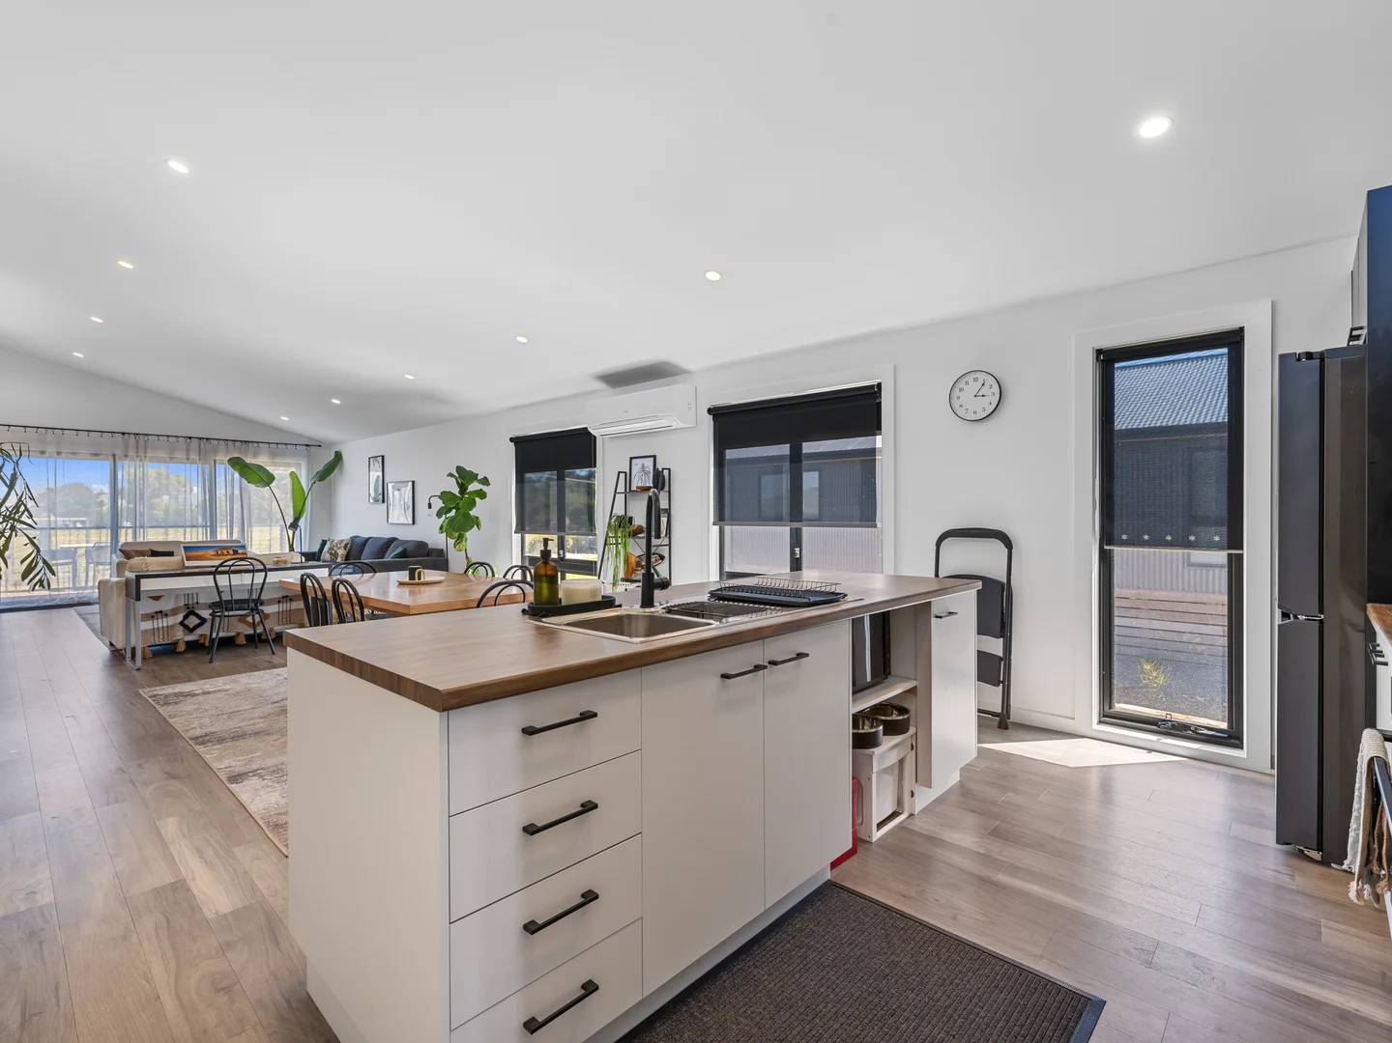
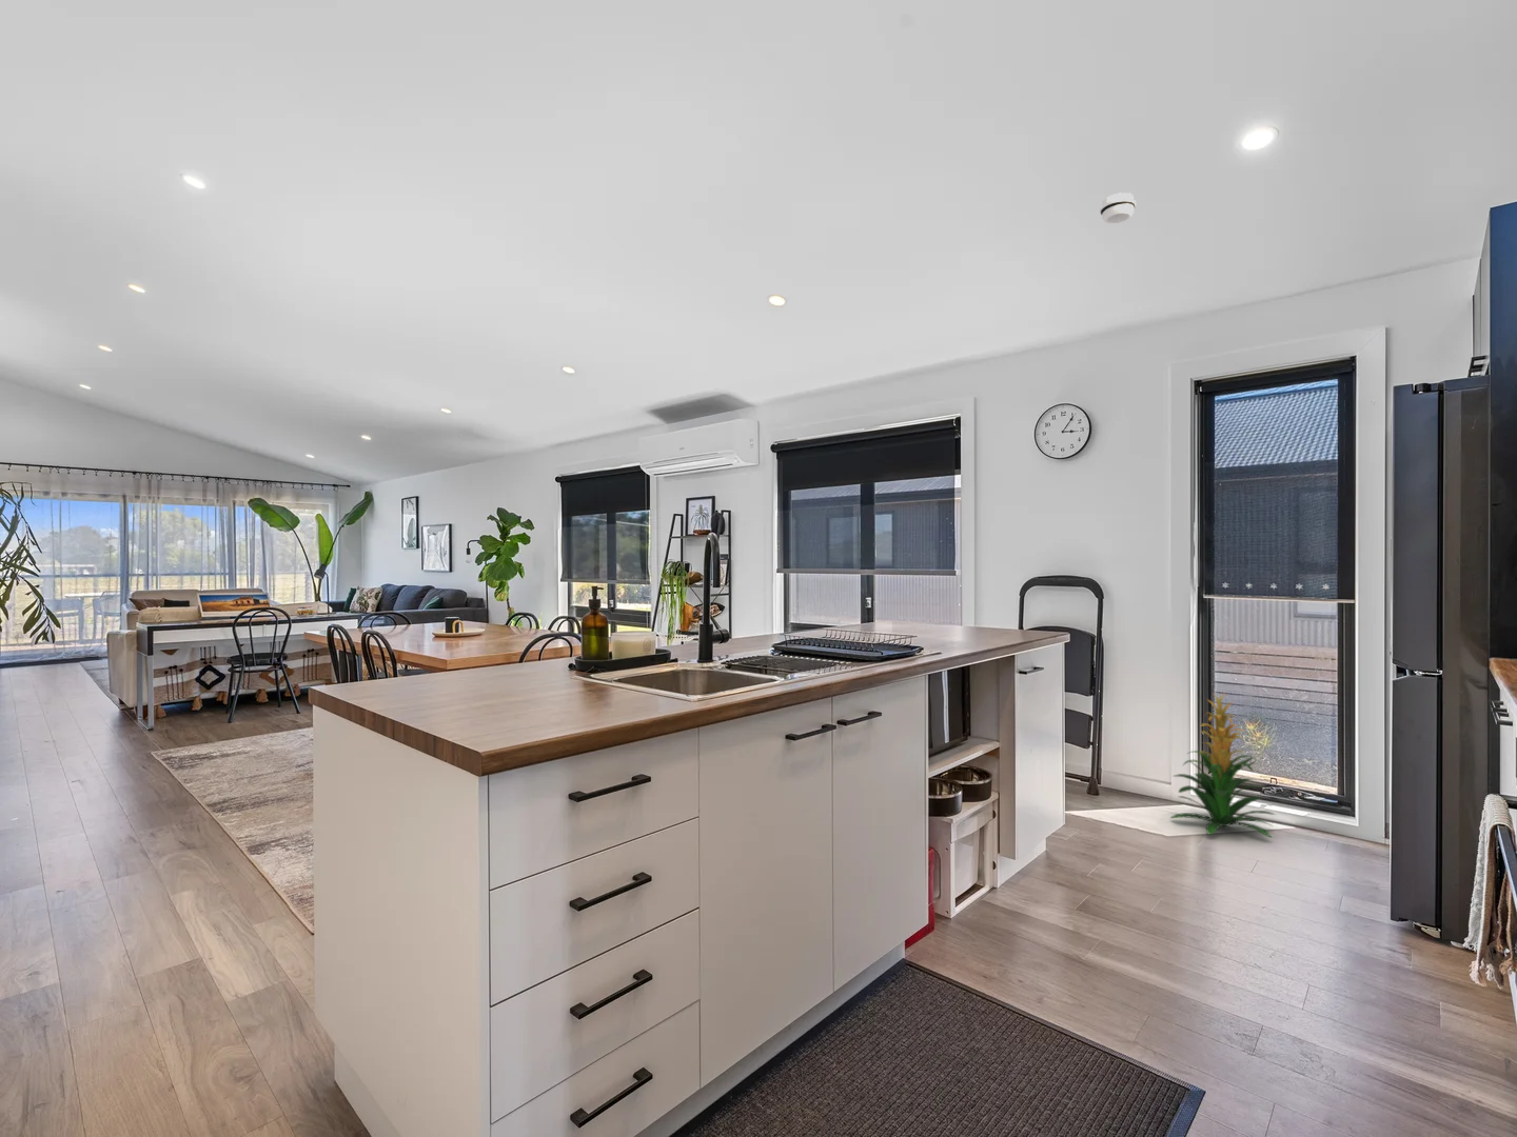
+ indoor plant [1169,692,1276,840]
+ smoke detector [1099,191,1137,225]
